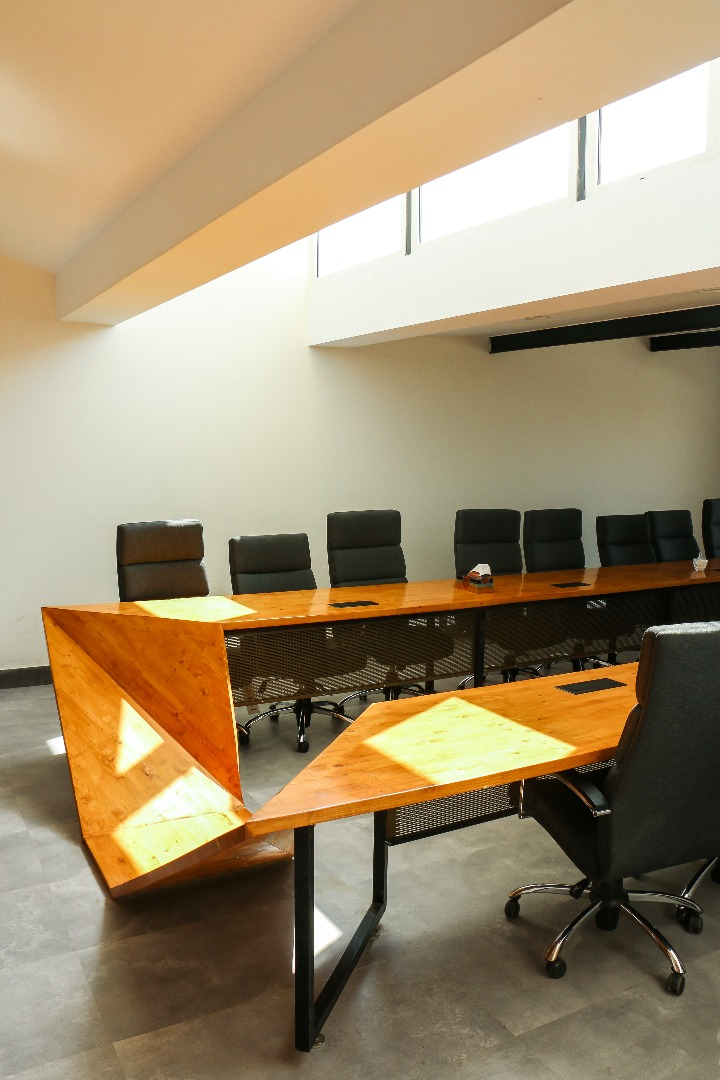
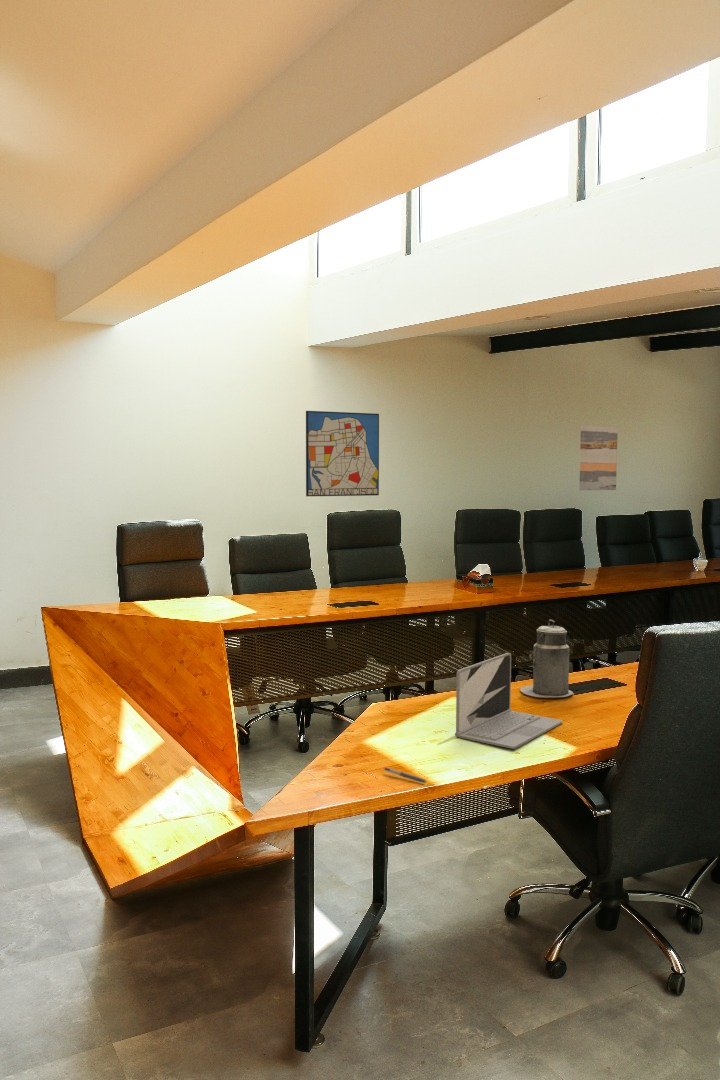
+ canister [519,619,574,698]
+ pen [382,766,427,784]
+ wall art [305,410,380,497]
+ wall art [578,424,619,491]
+ laptop [454,652,563,750]
